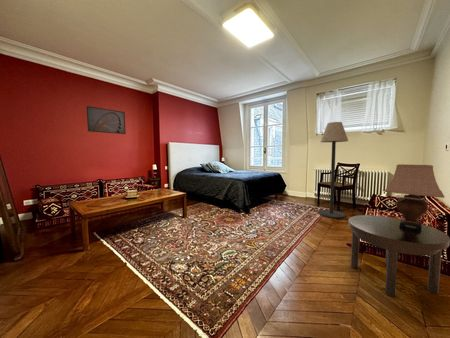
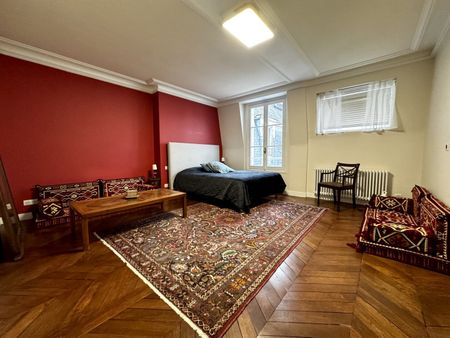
- table lamp [384,163,445,231]
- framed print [85,105,127,135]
- floor lamp [318,121,349,219]
- side table [348,214,450,298]
